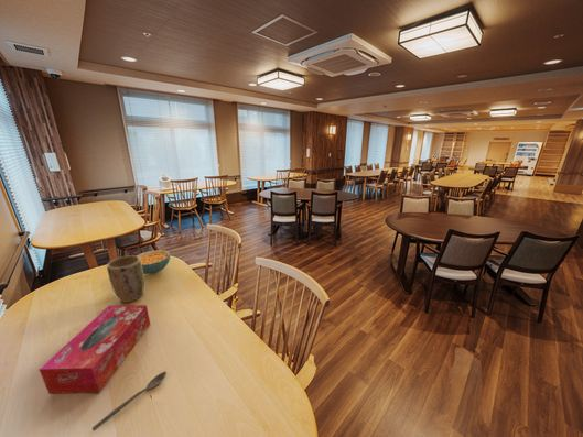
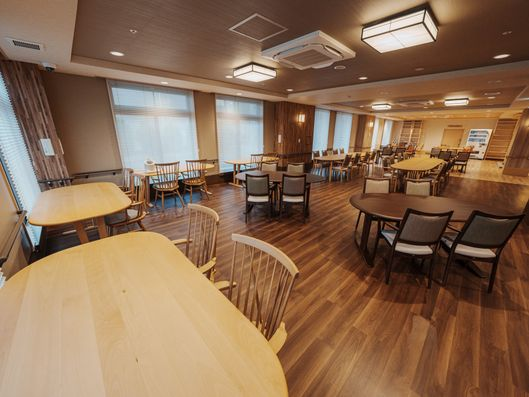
- spoon [91,371,168,431]
- cereal bowl [136,249,171,275]
- plant pot [106,254,145,304]
- tissue box [37,304,151,395]
